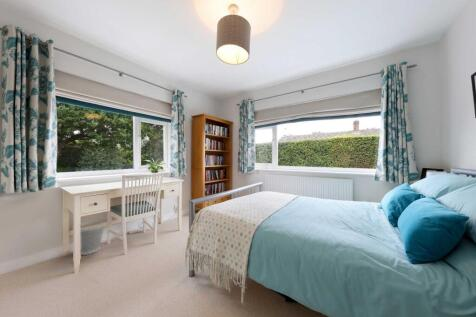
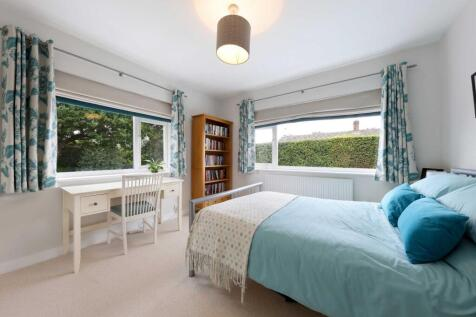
- wastebasket [71,220,106,256]
